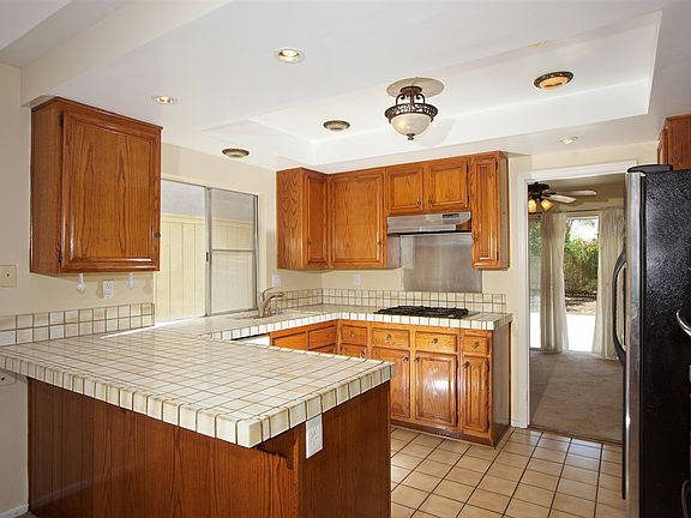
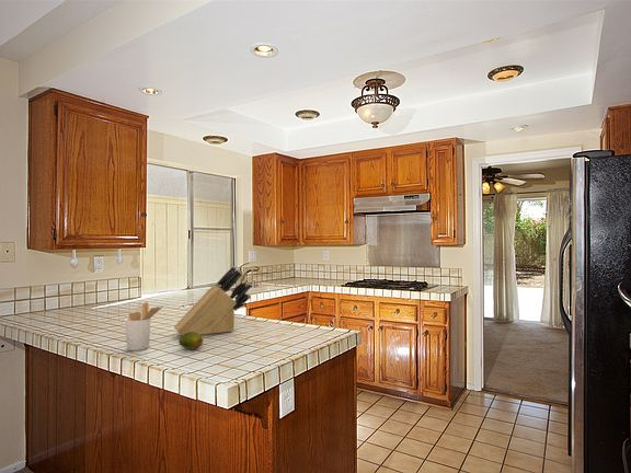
+ fruit [177,332,204,350]
+ knife block [173,265,253,336]
+ utensil holder [124,301,164,351]
